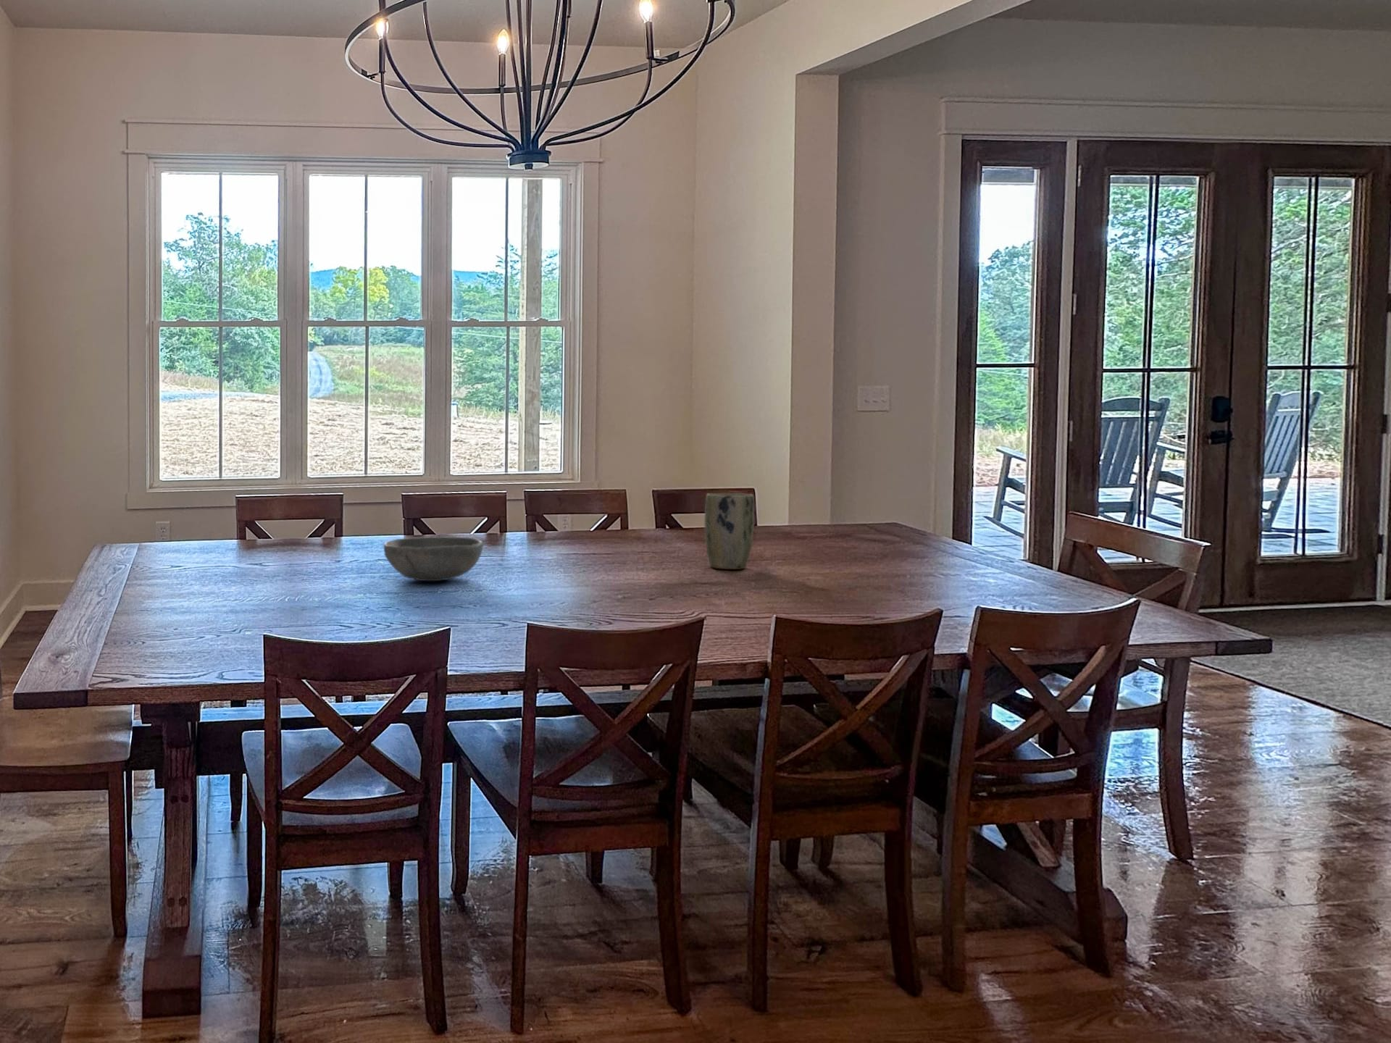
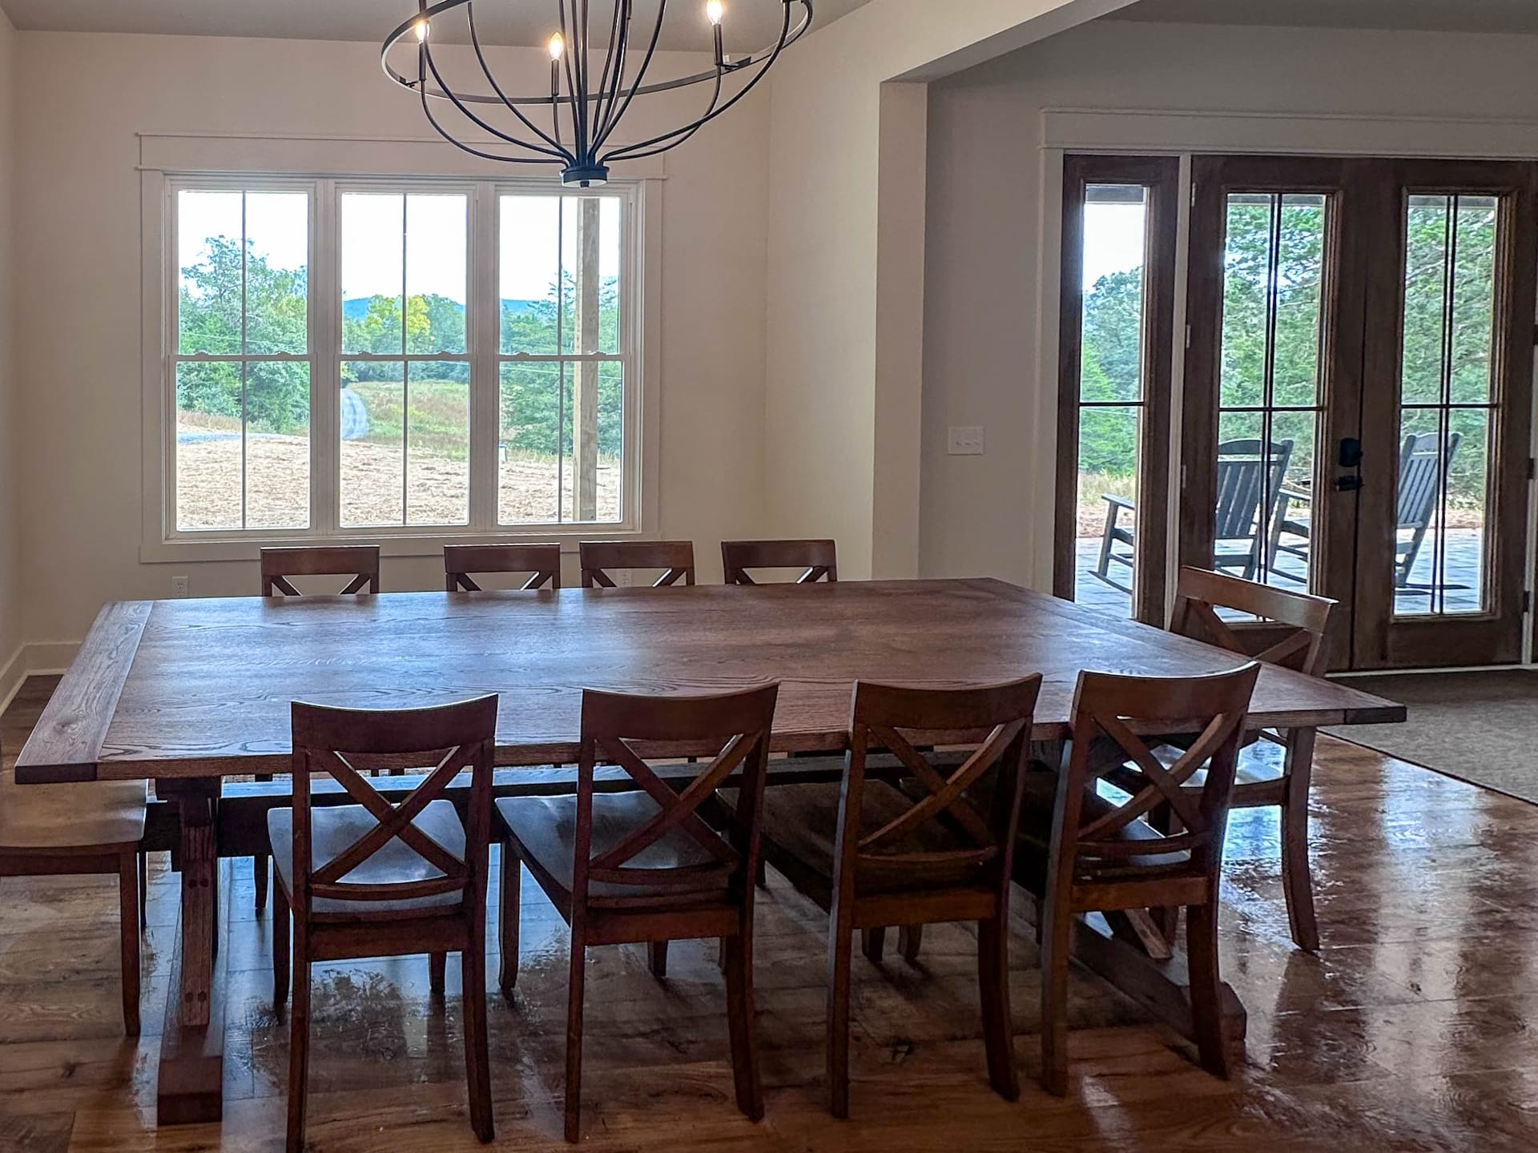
- plant pot [704,493,755,570]
- bowl [383,536,484,582]
